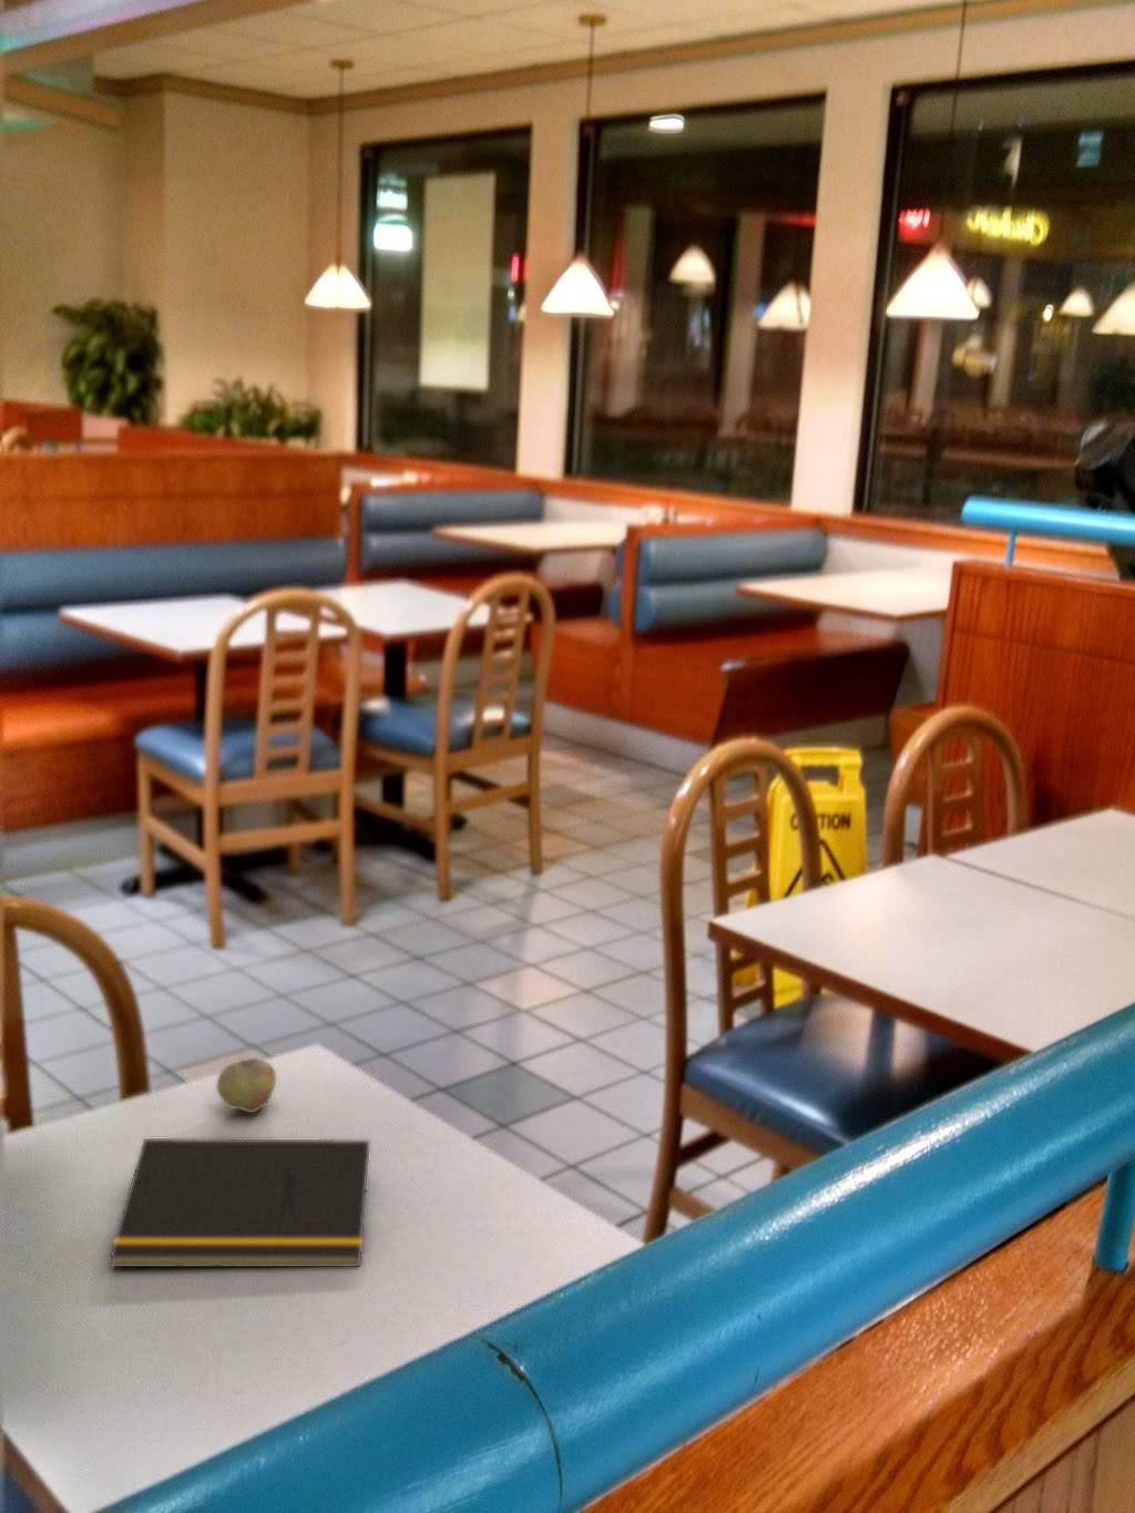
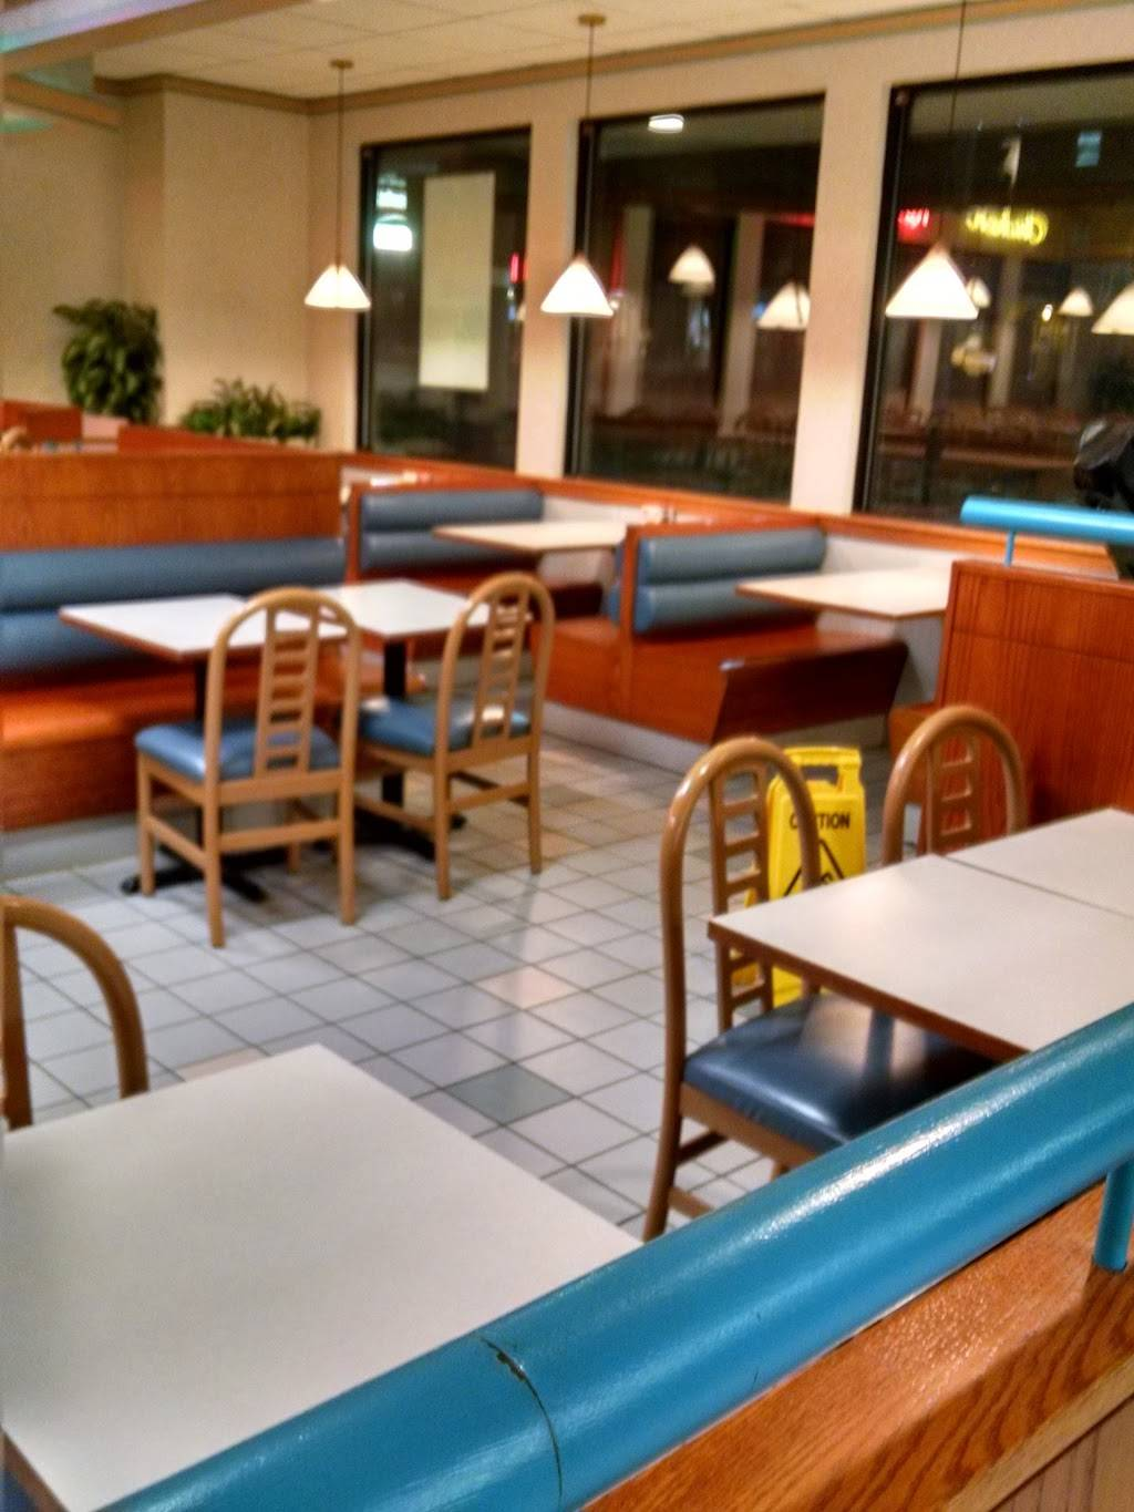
- notepad [110,1137,371,1269]
- apple [215,1058,277,1114]
